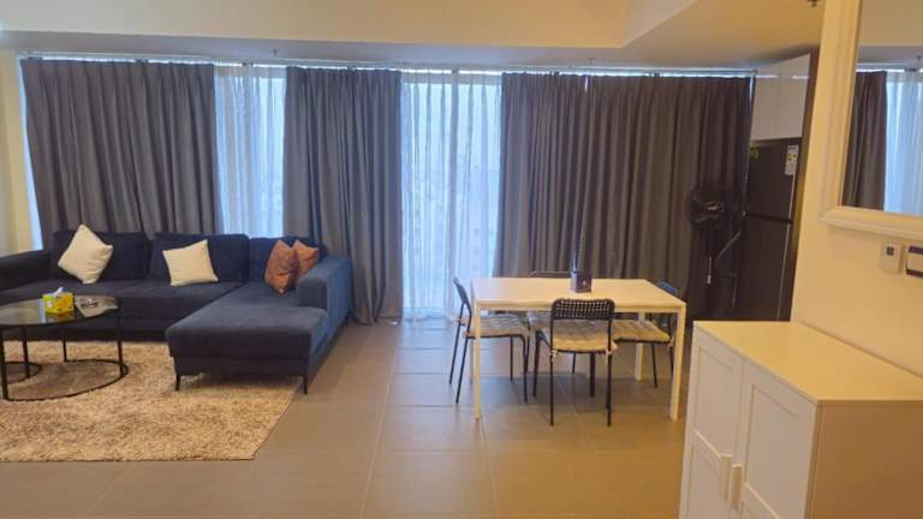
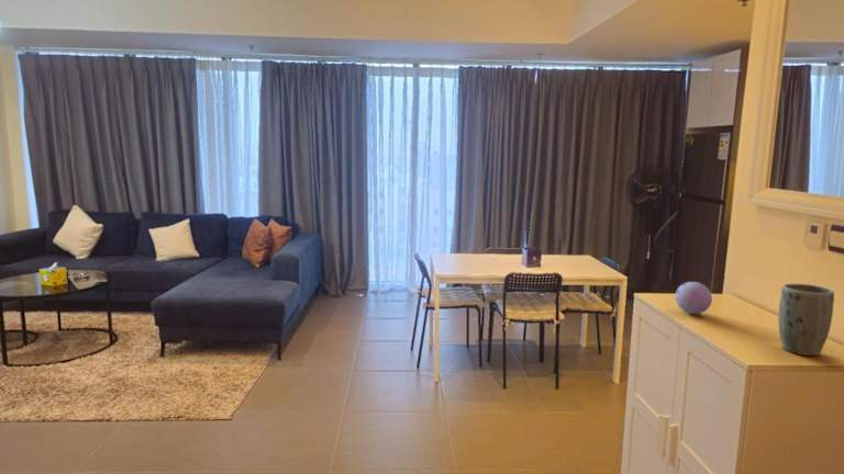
+ plant pot [778,283,835,357]
+ decorative egg [675,281,713,315]
